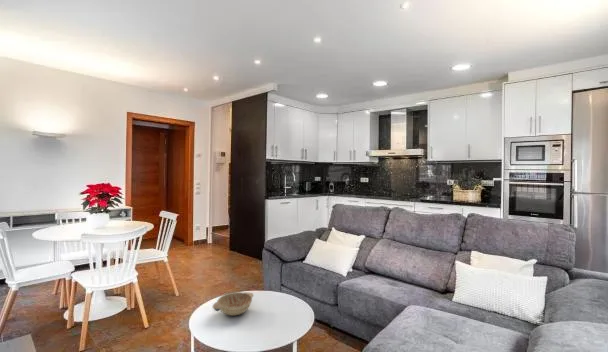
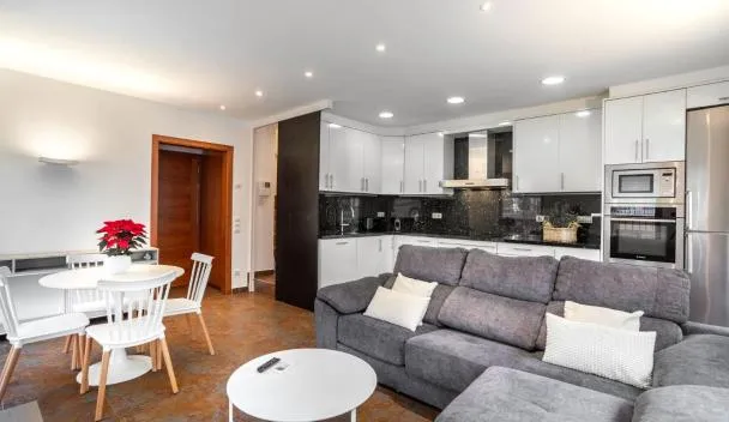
- decorative bowl [211,291,255,317]
